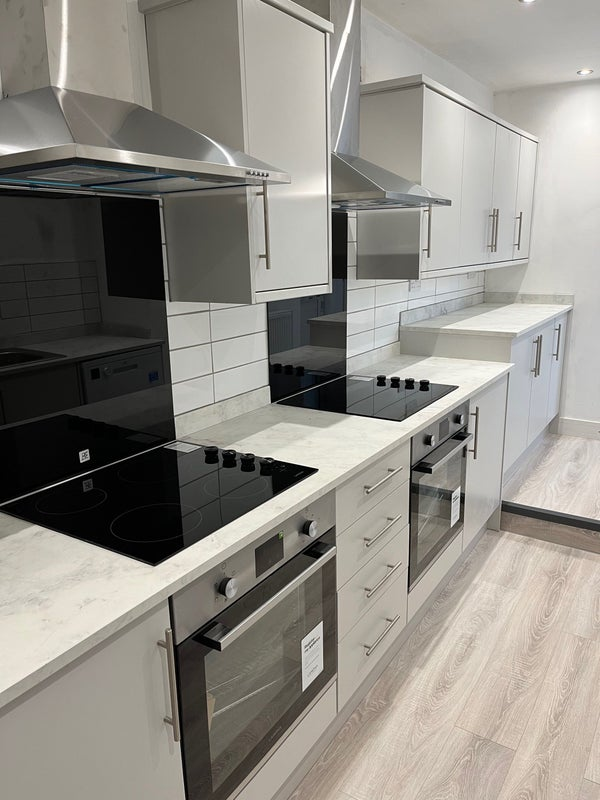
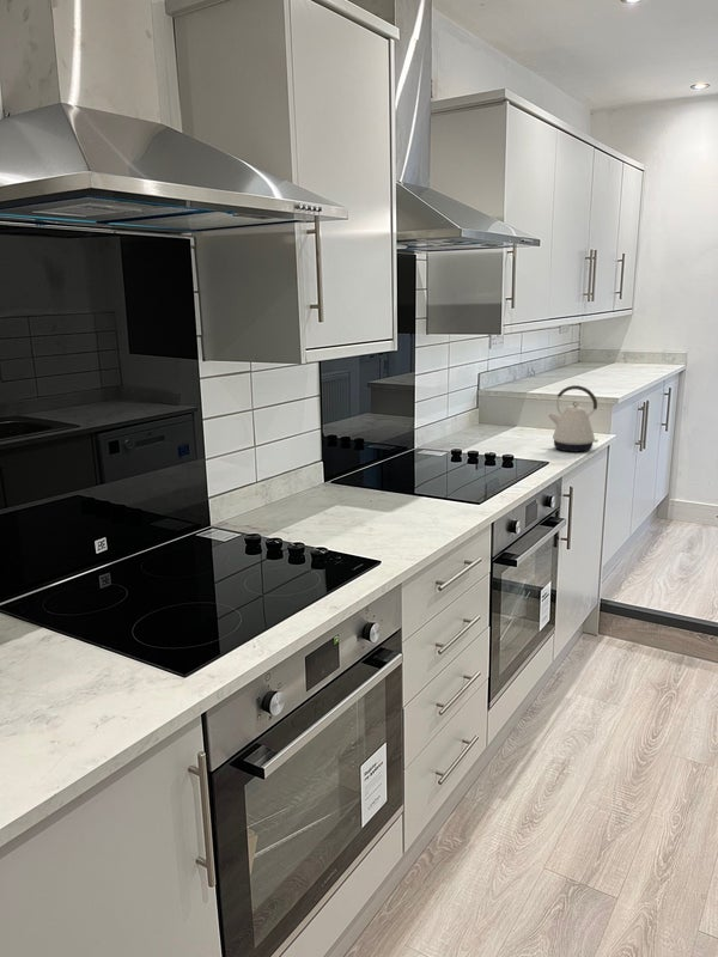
+ kettle [547,384,600,453]
